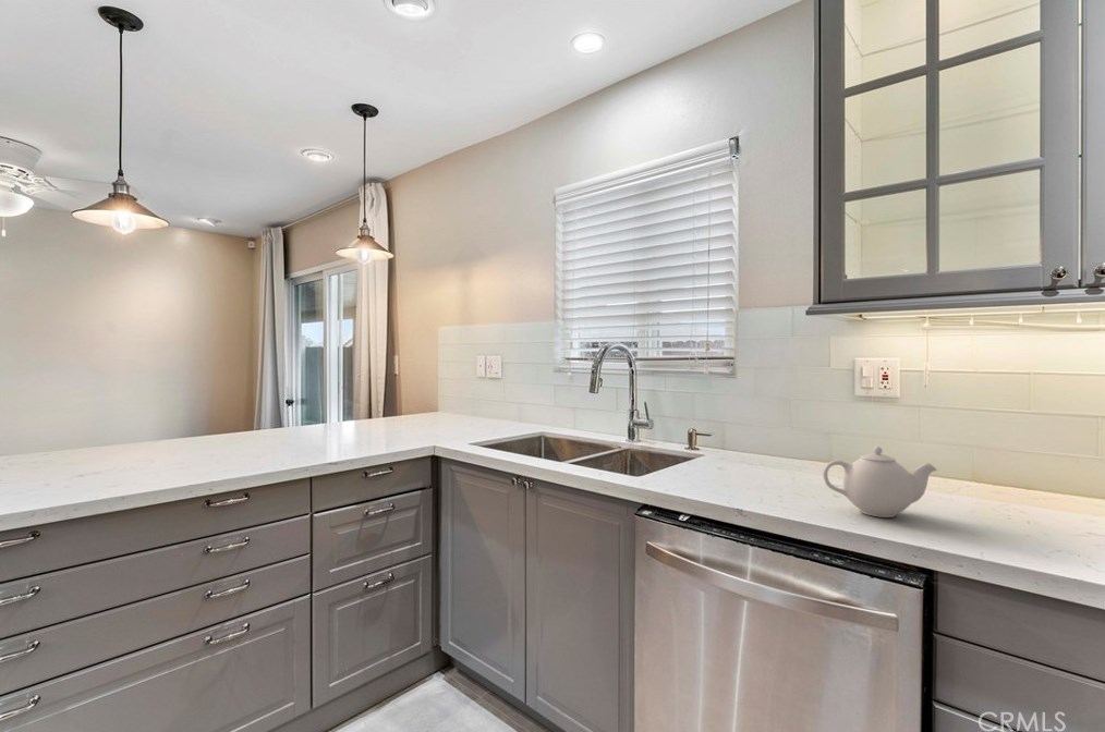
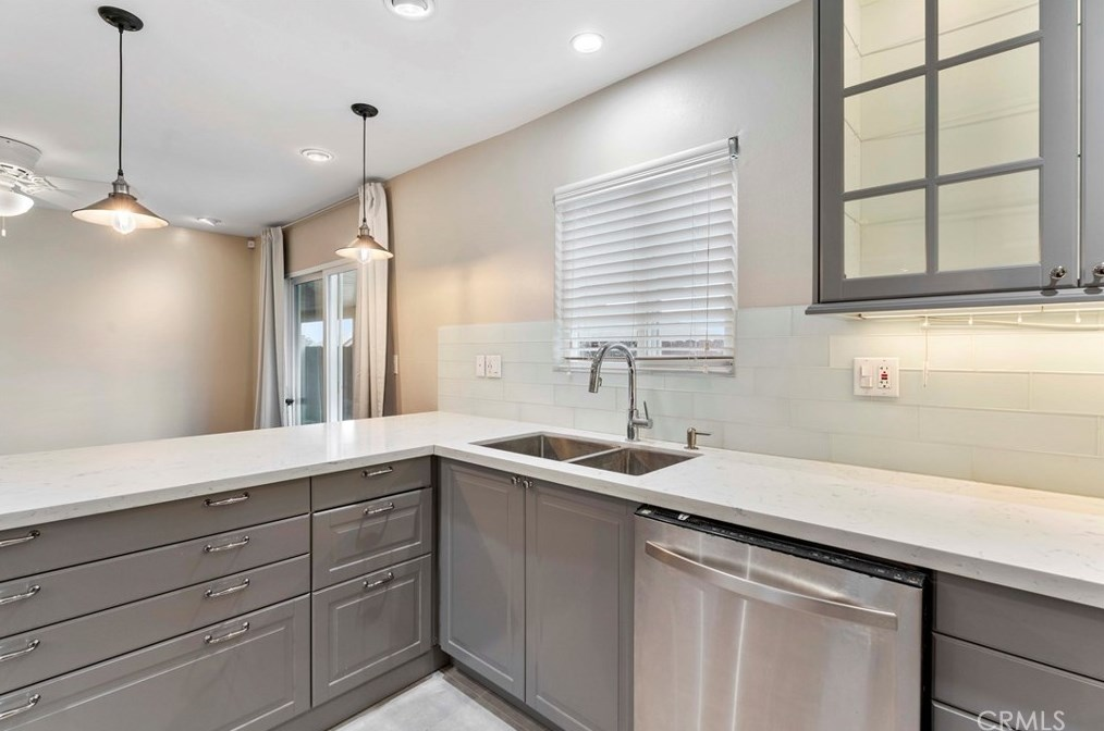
- teapot [822,446,938,518]
